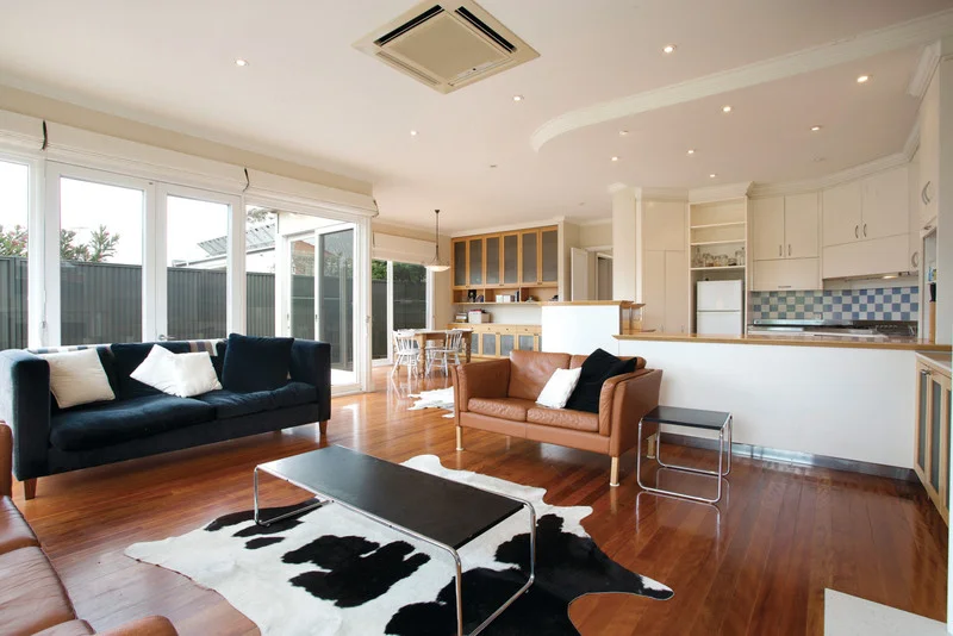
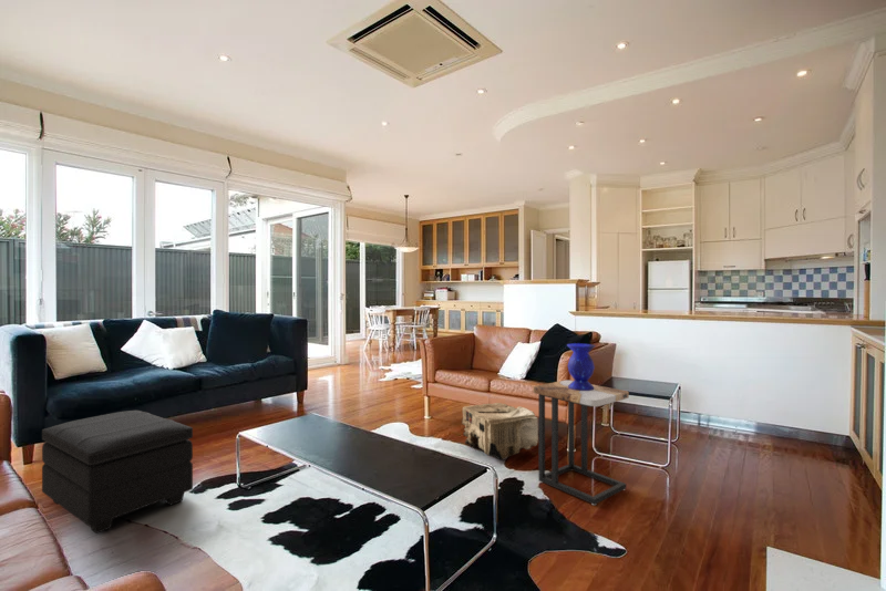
+ footstool [41,409,194,535]
+ pouf [461,402,538,462]
+ vase [566,342,596,391]
+ side table [533,380,630,506]
